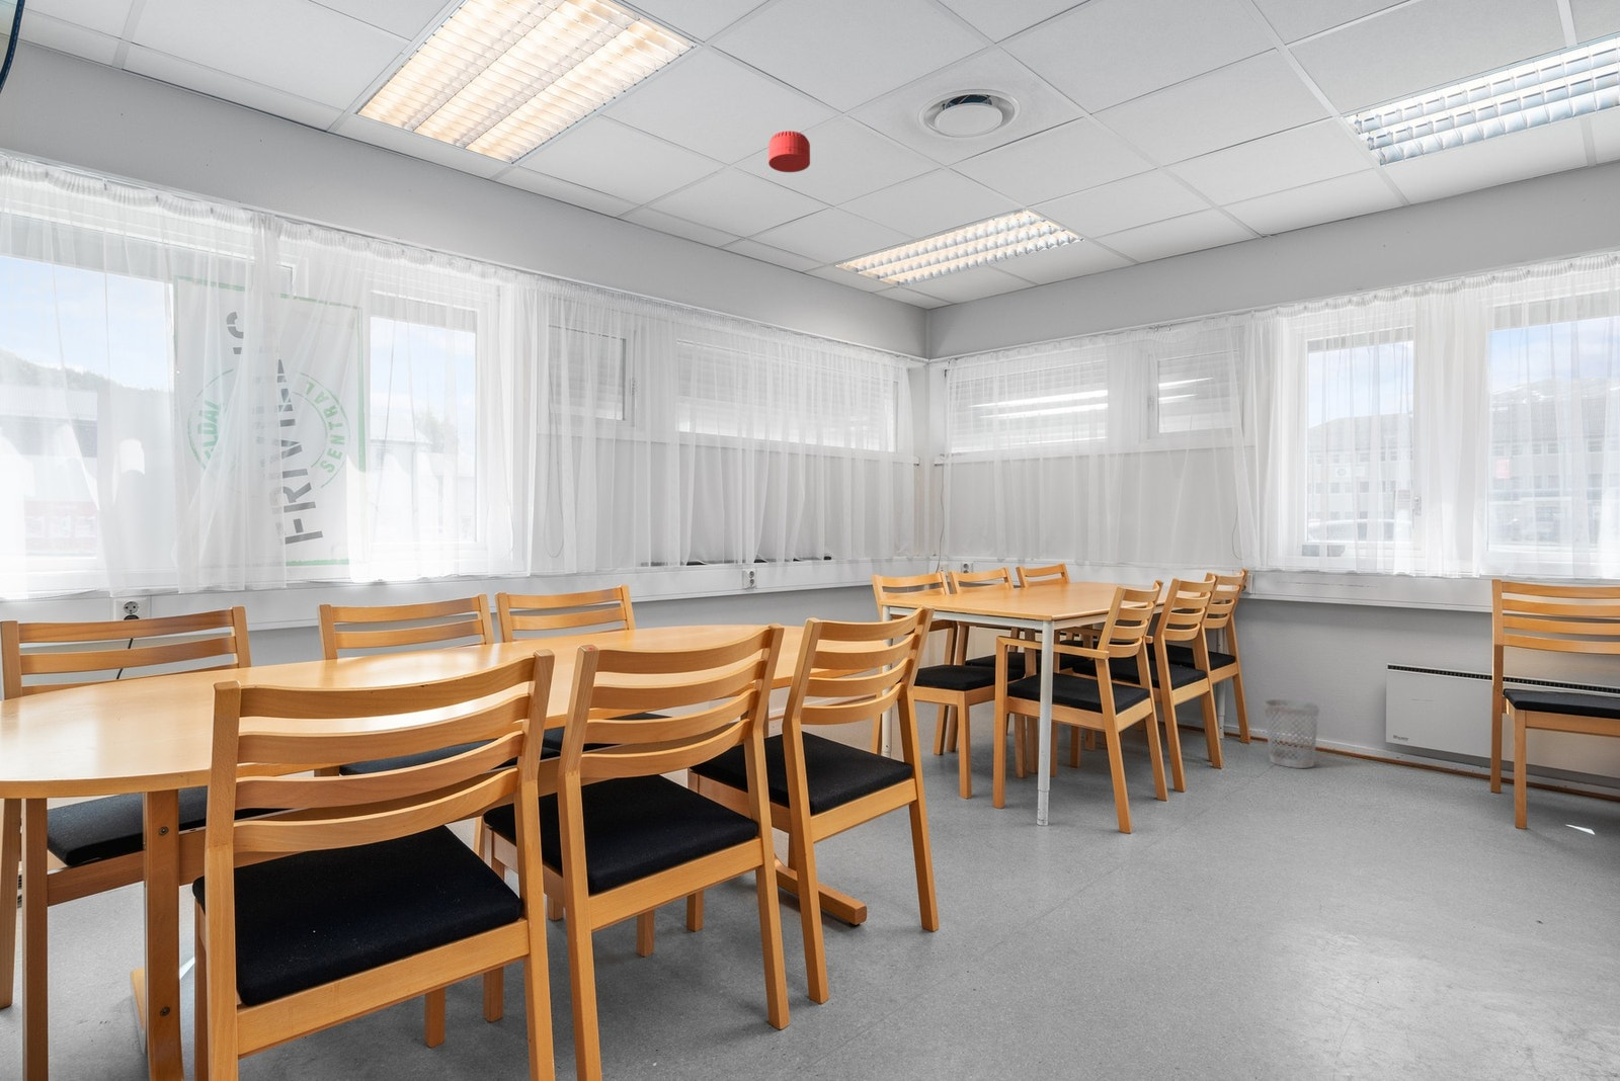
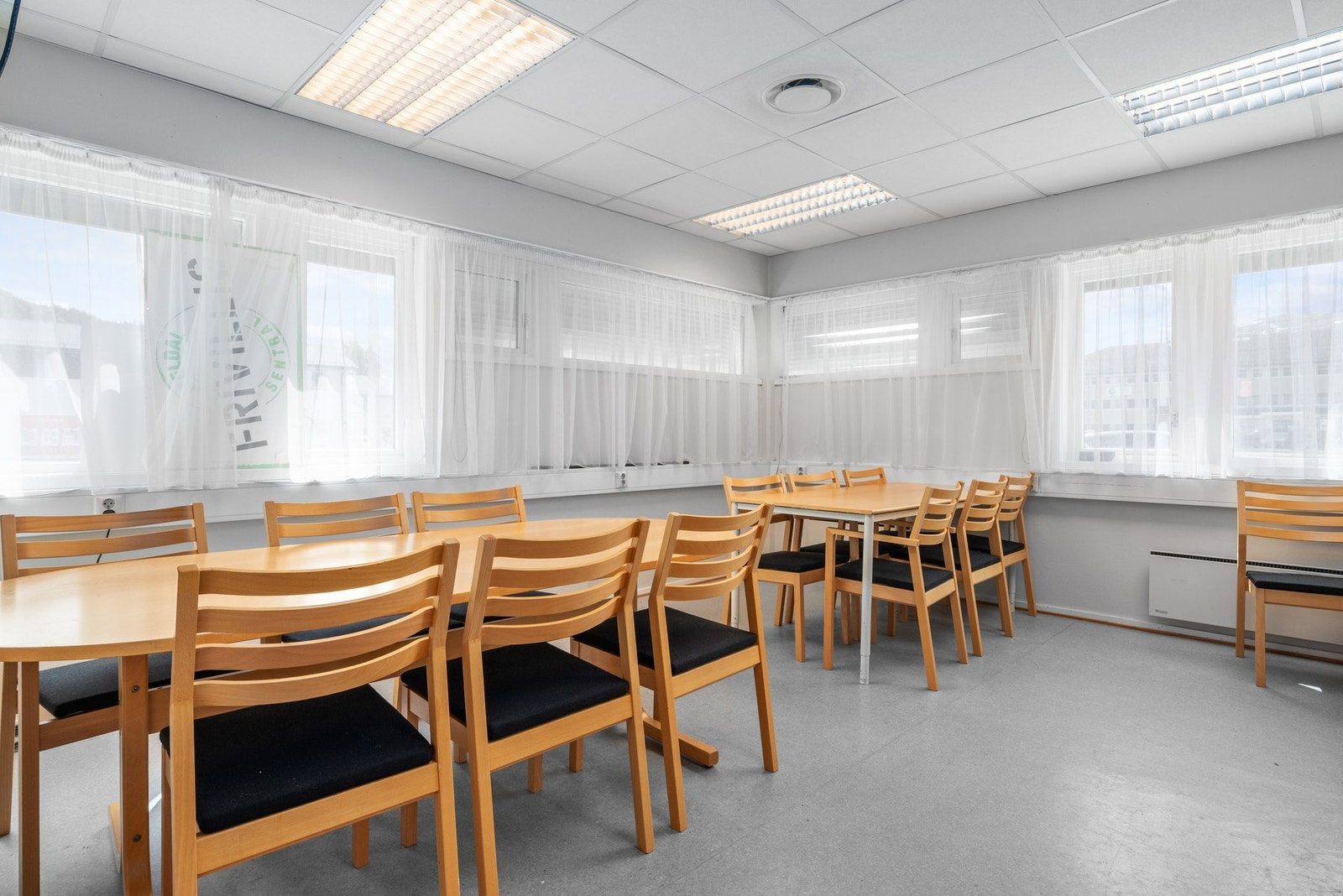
- wastebasket [1264,699,1321,770]
- smoke detector [767,129,811,173]
